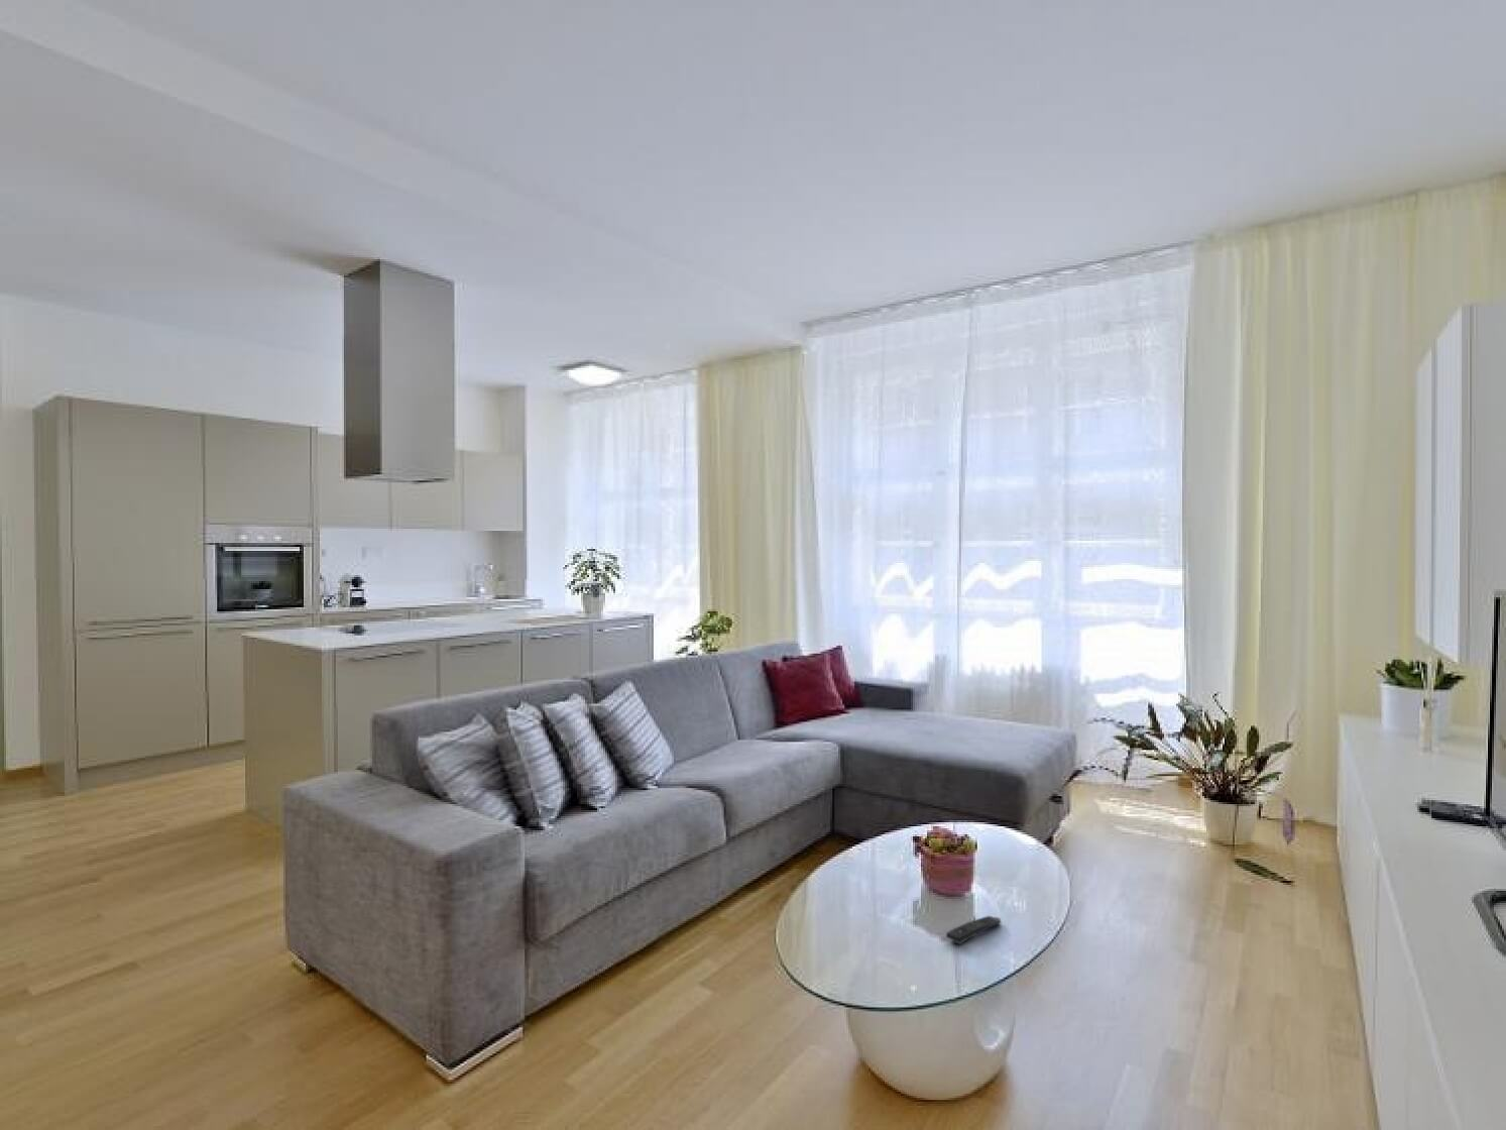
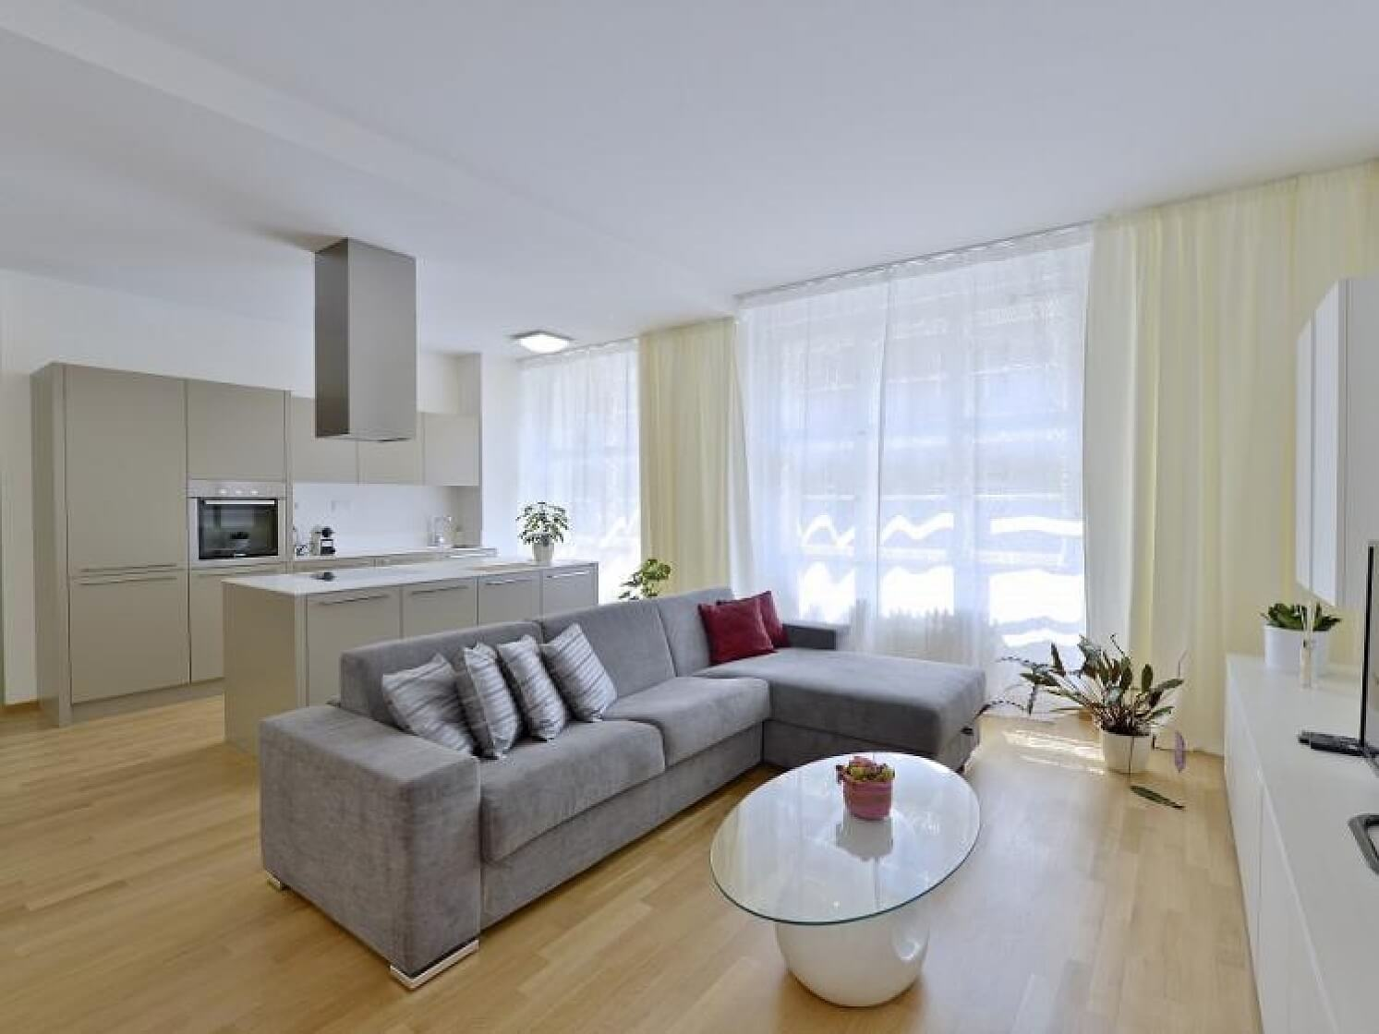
- remote control [945,915,1002,945]
